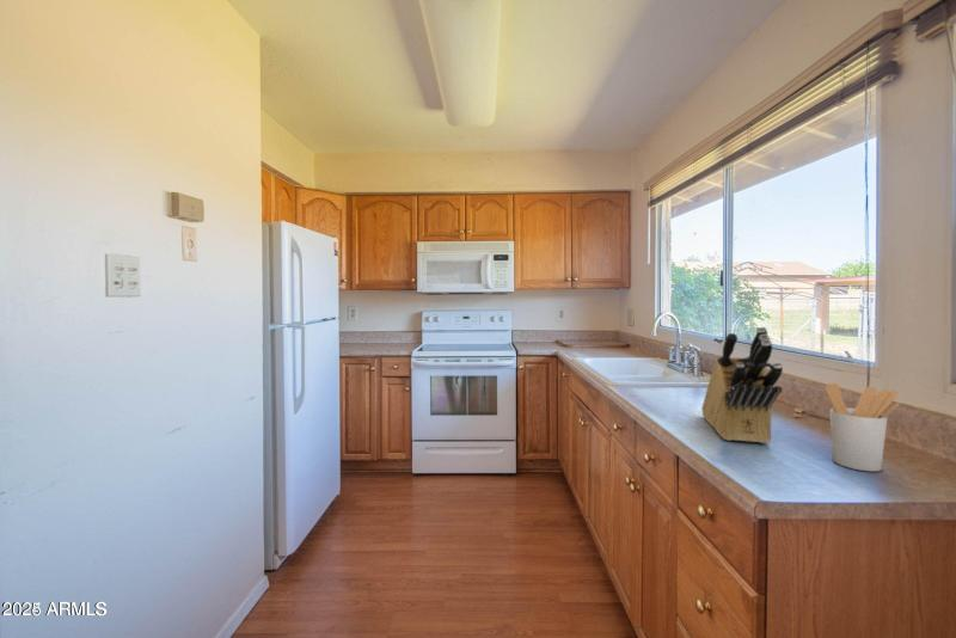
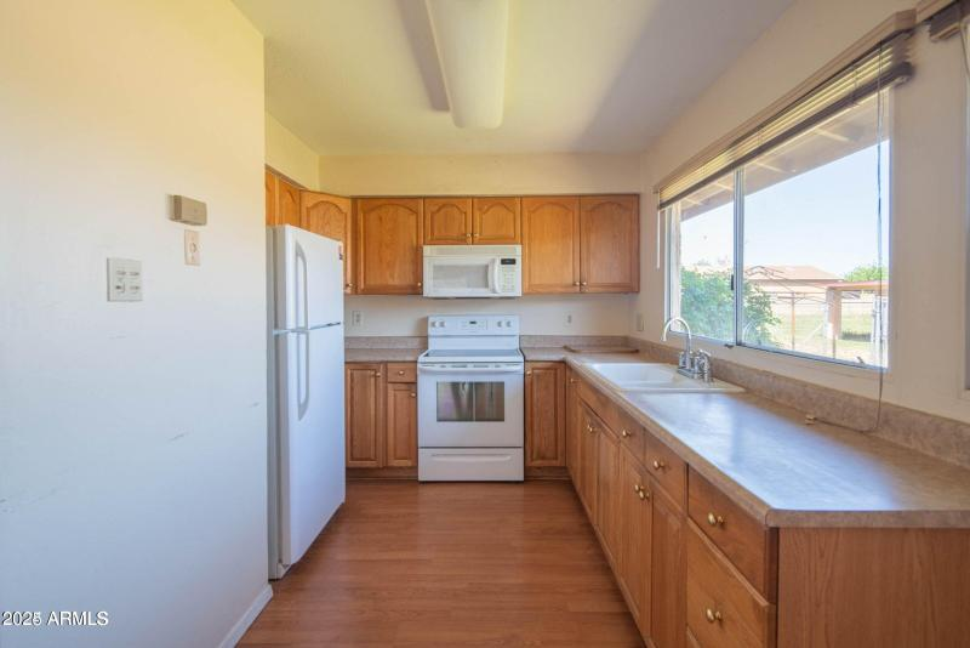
- knife block [700,326,784,444]
- utensil holder [823,382,902,473]
